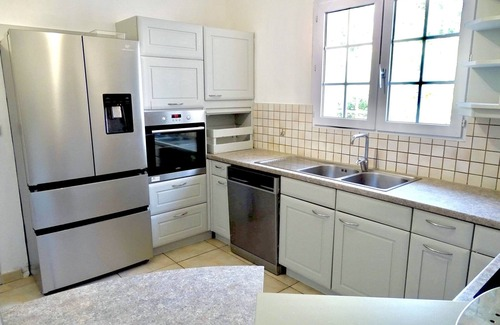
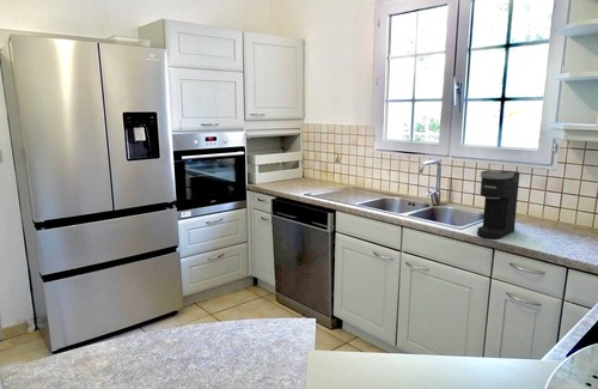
+ coffee maker [476,169,521,239]
